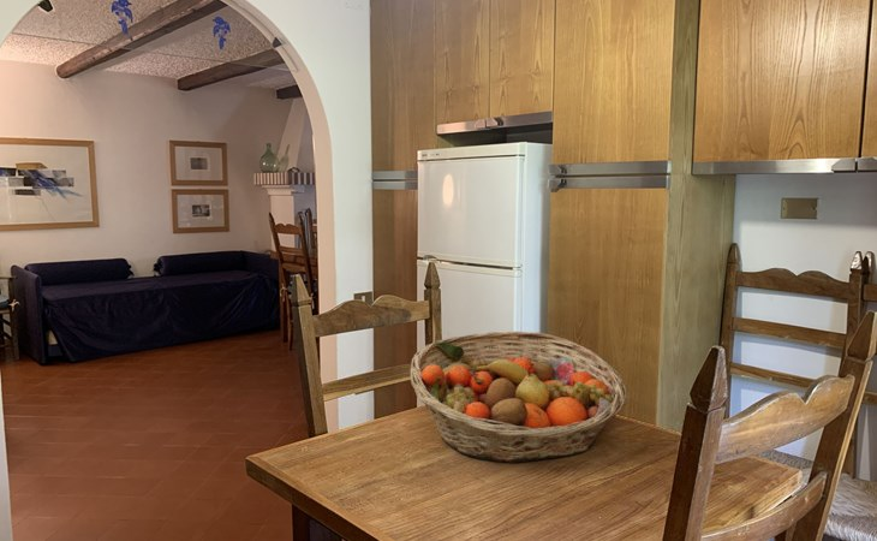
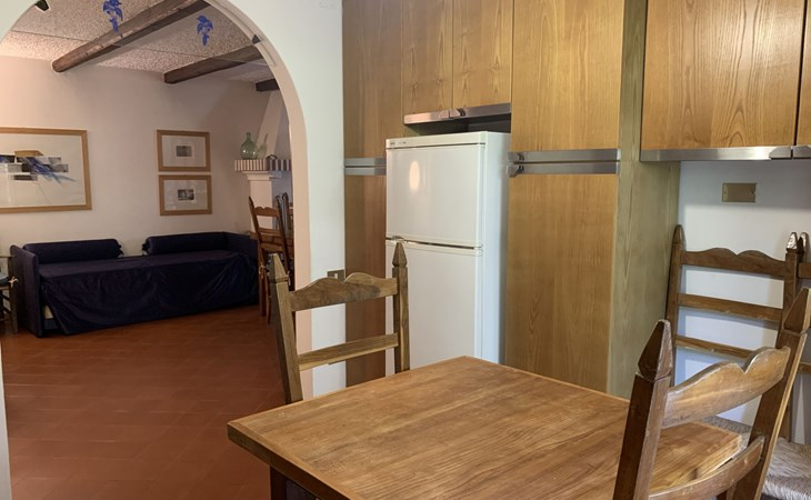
- fruit basket [410,331,628,464]
